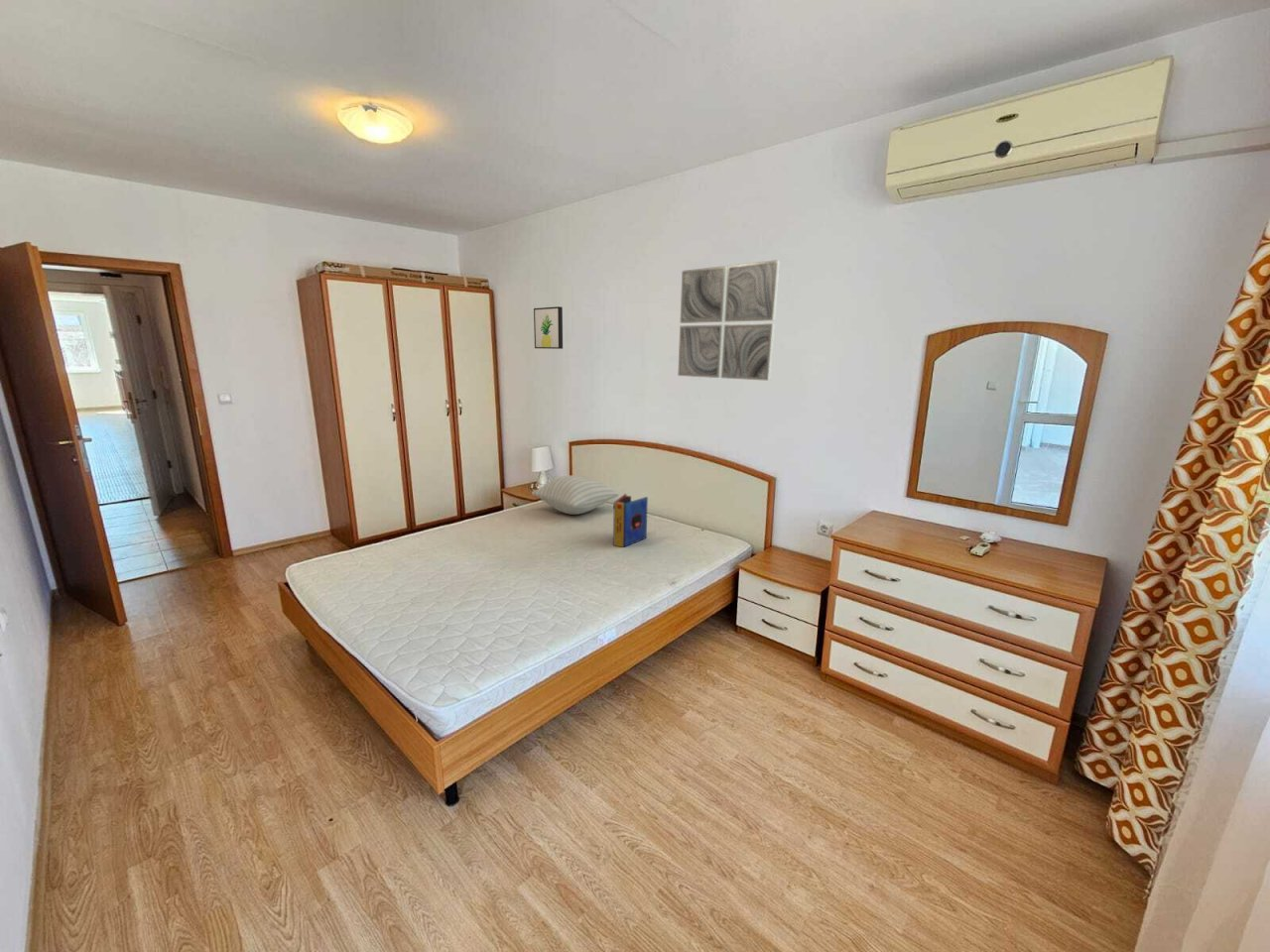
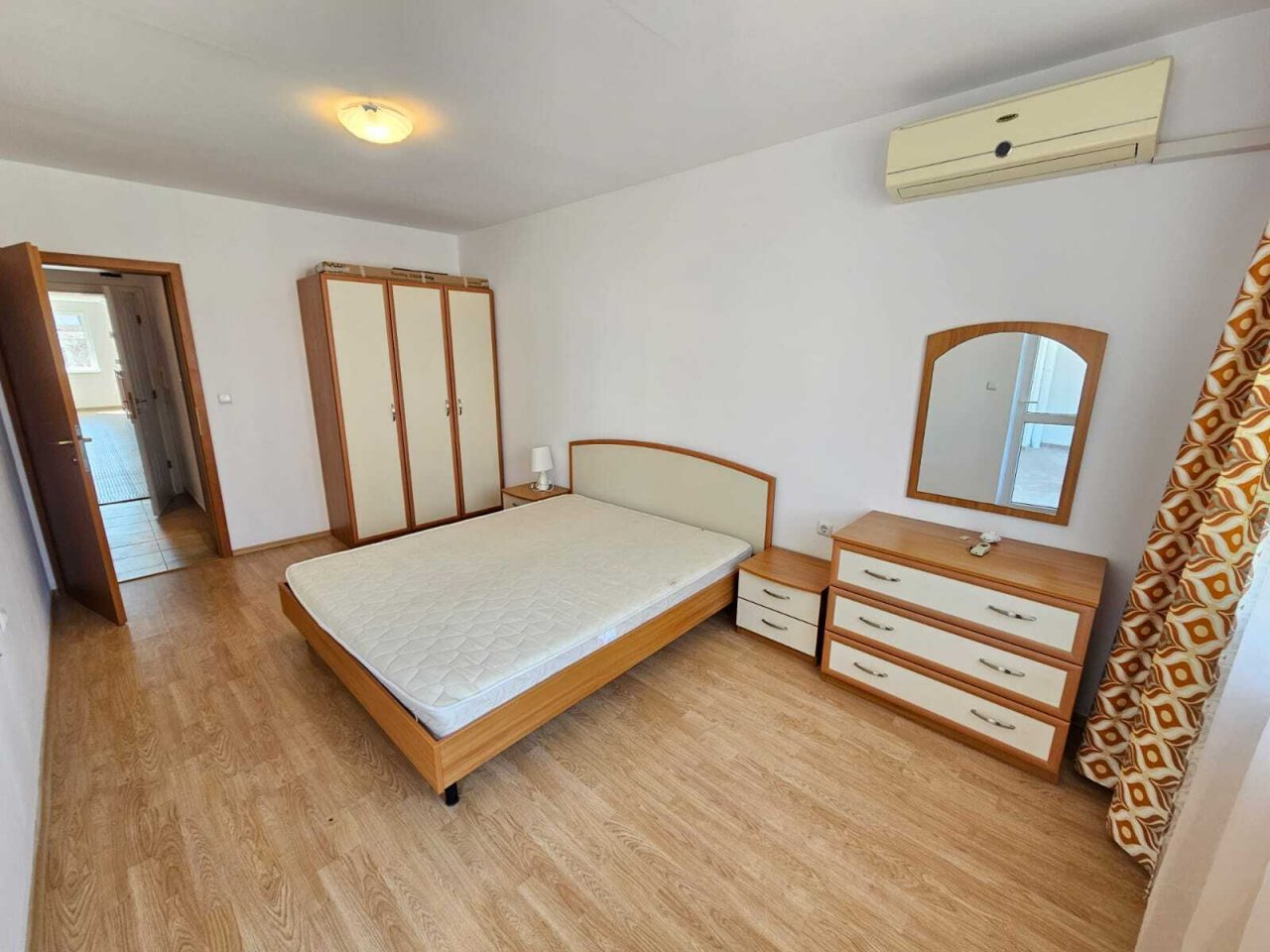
- book [612,493,649,547]
- wall art [677,259,781,382]
- wall art [533,305,564,350]
- pillow [531,475,620,516]
